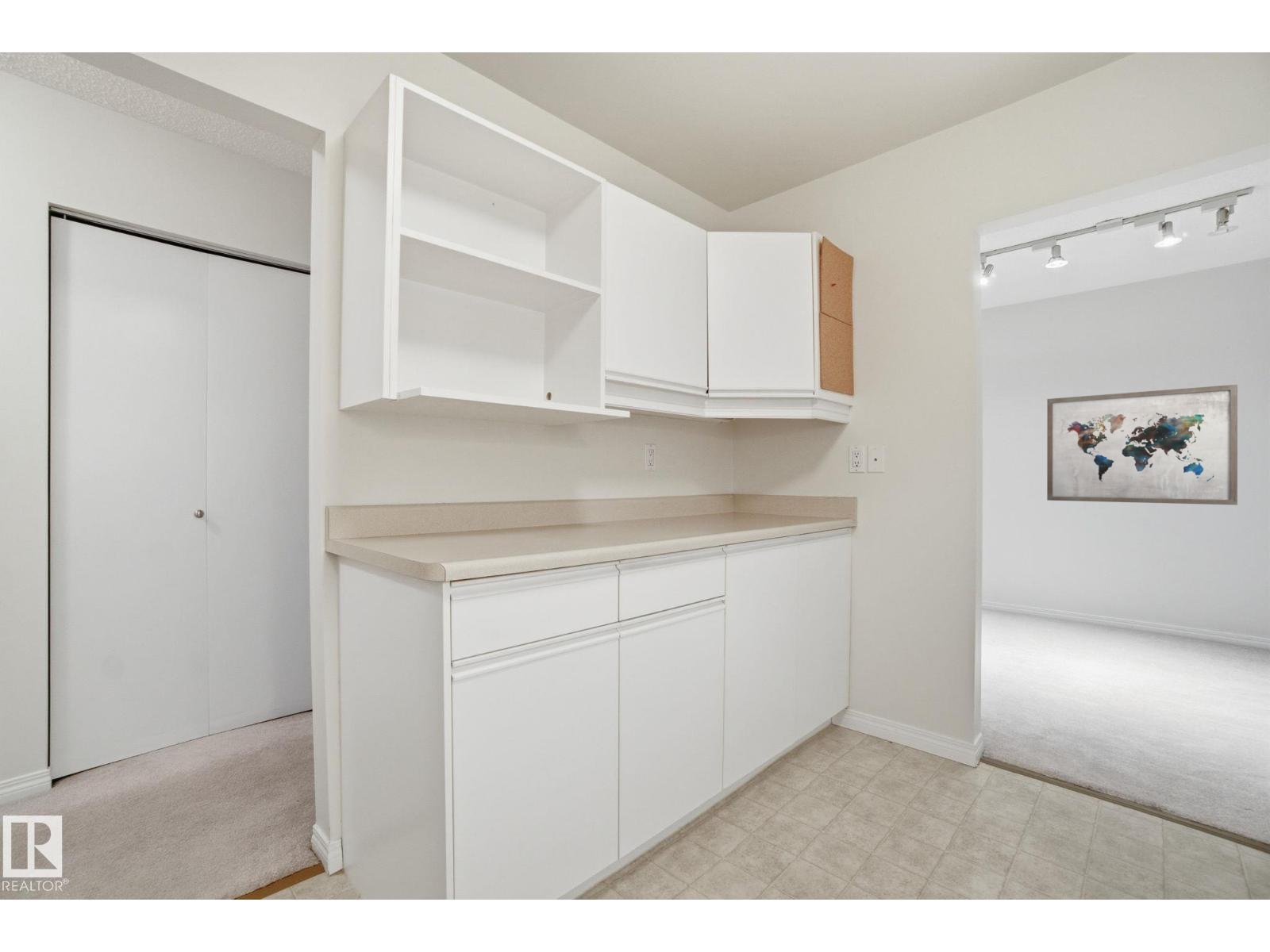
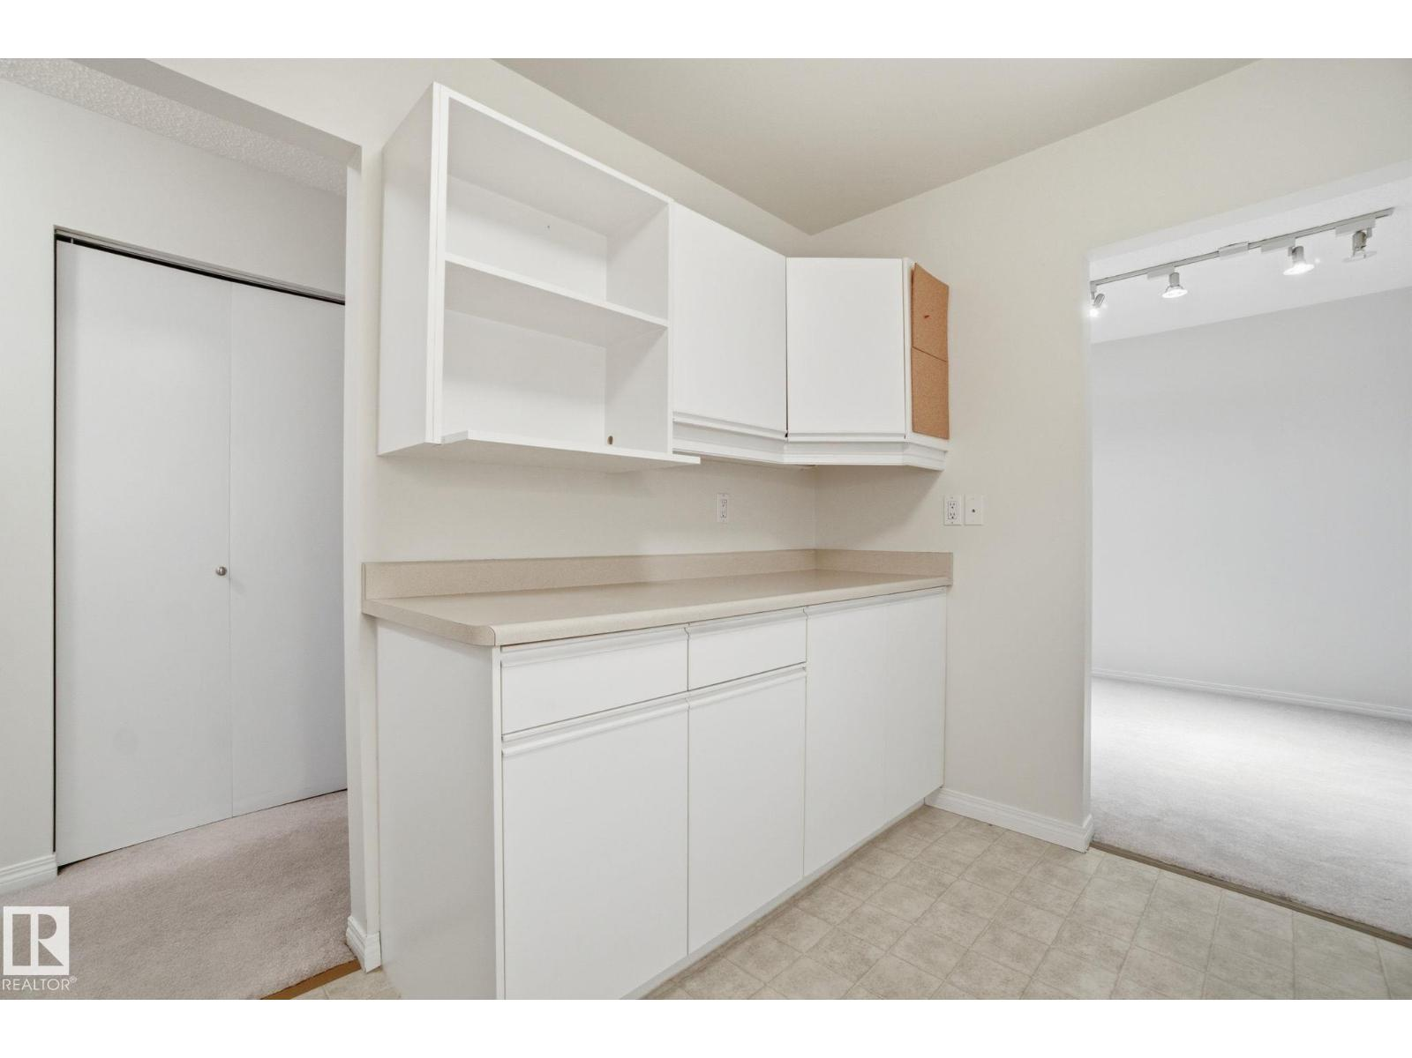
- wall art [1046,384,1238,506]
